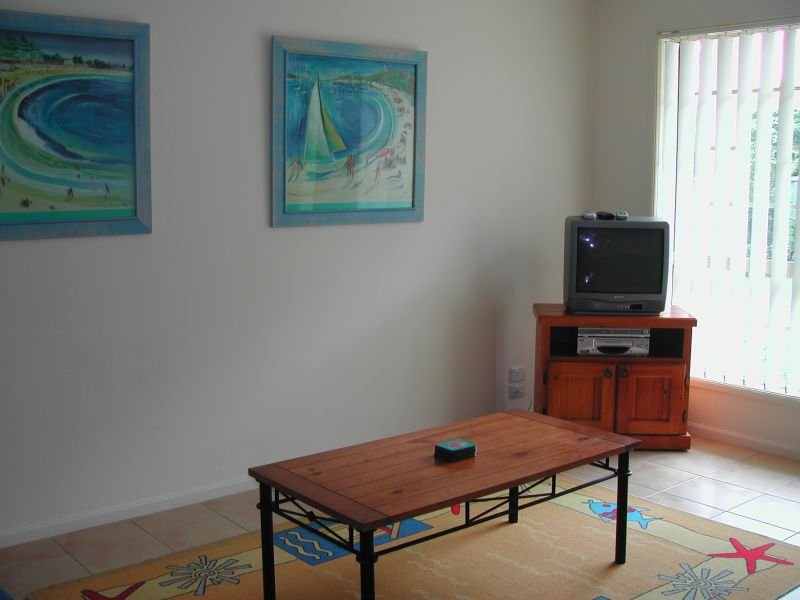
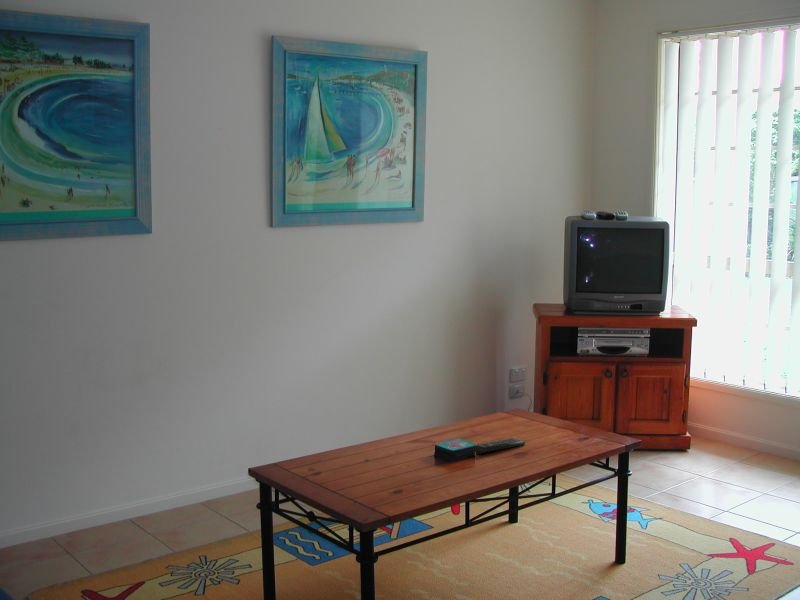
+ remote control [472,437,526,455]
